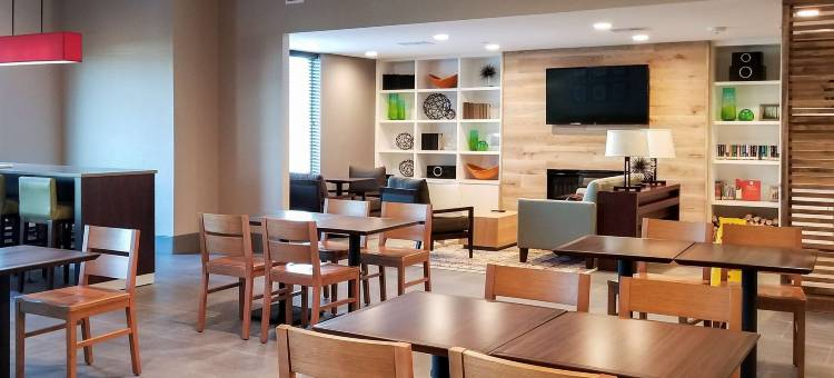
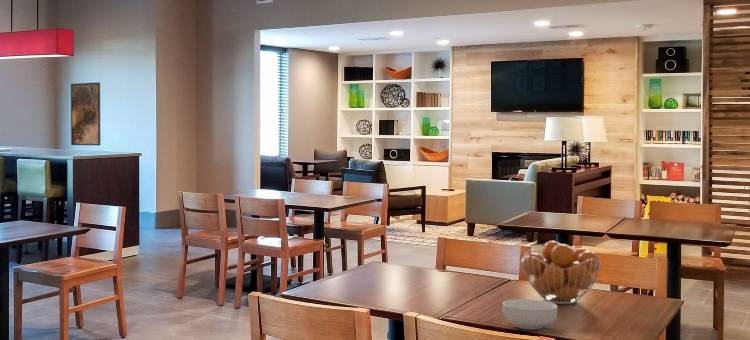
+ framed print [70,81,101,146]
+ cereal bowl [501,298,559,330]
+ fruit basket [520,240,603,305]
